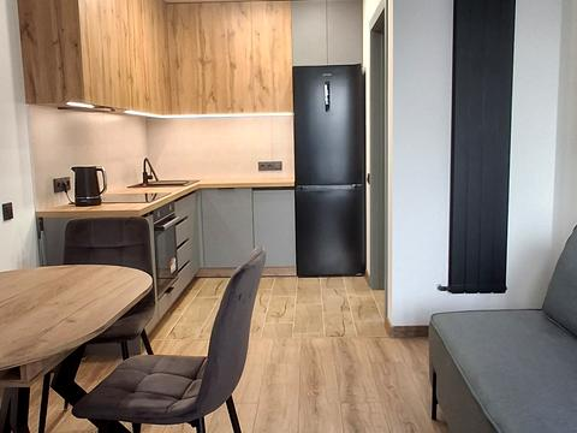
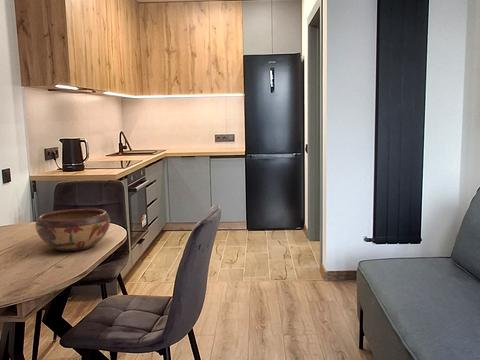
+ decorative bowl [34,208,111,252]
